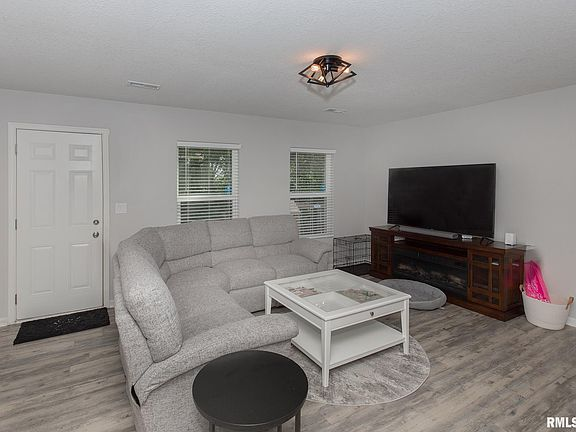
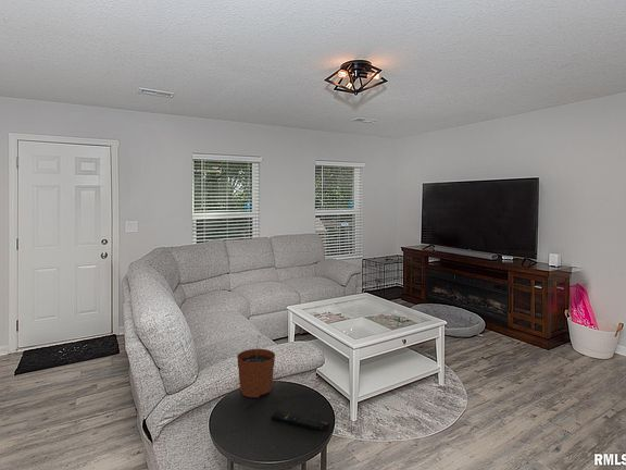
+ remote control [270,410,330,433]
+ plant pot [236,335,276,398]
